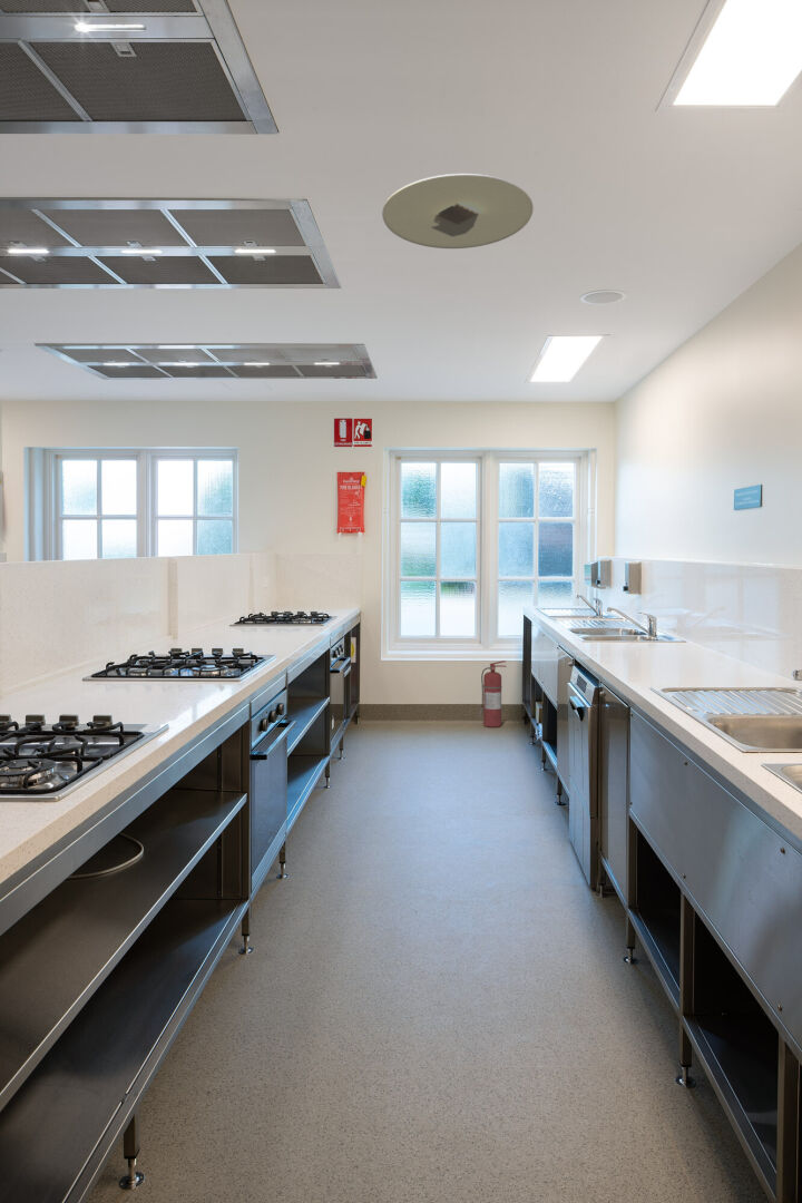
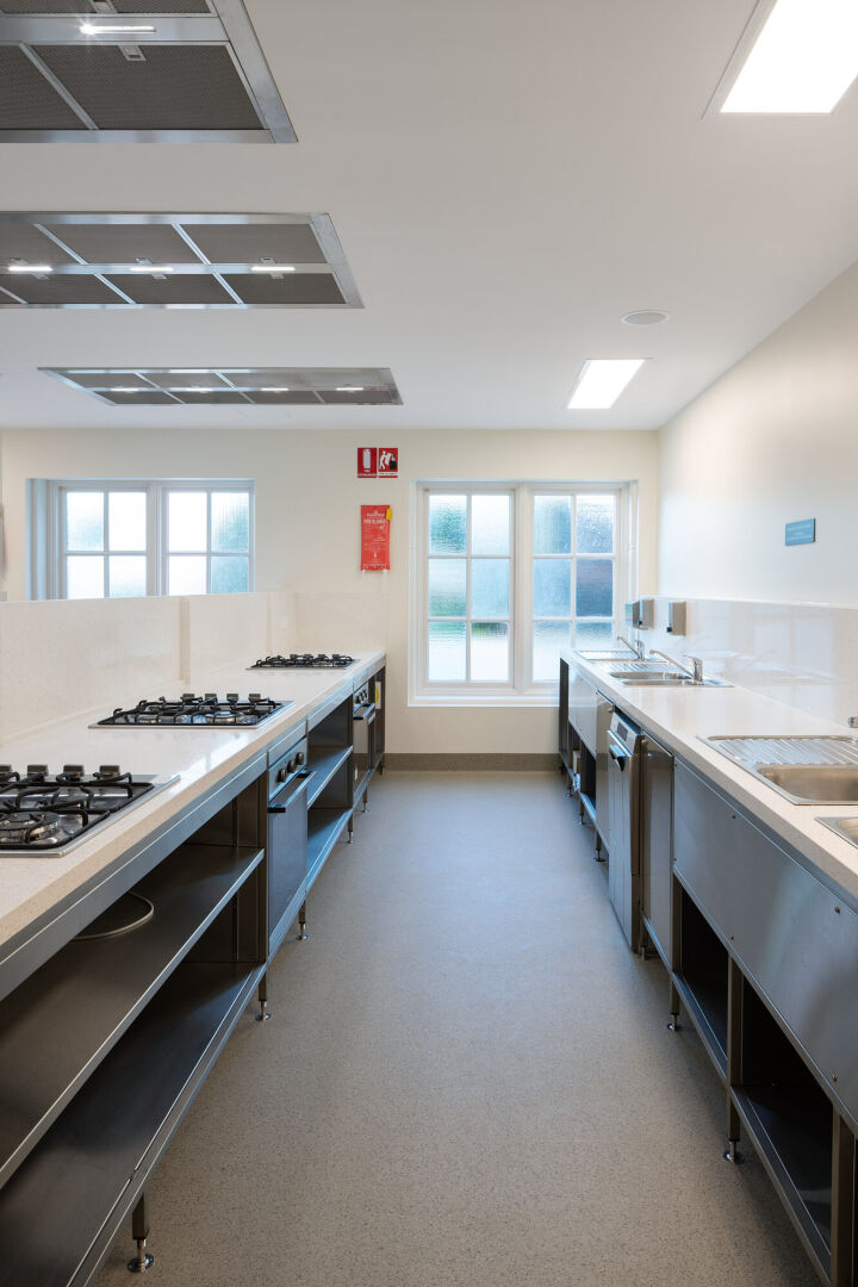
- recessed light [381,173,535,250]
- fire extinguisher [479,659,507,728]
